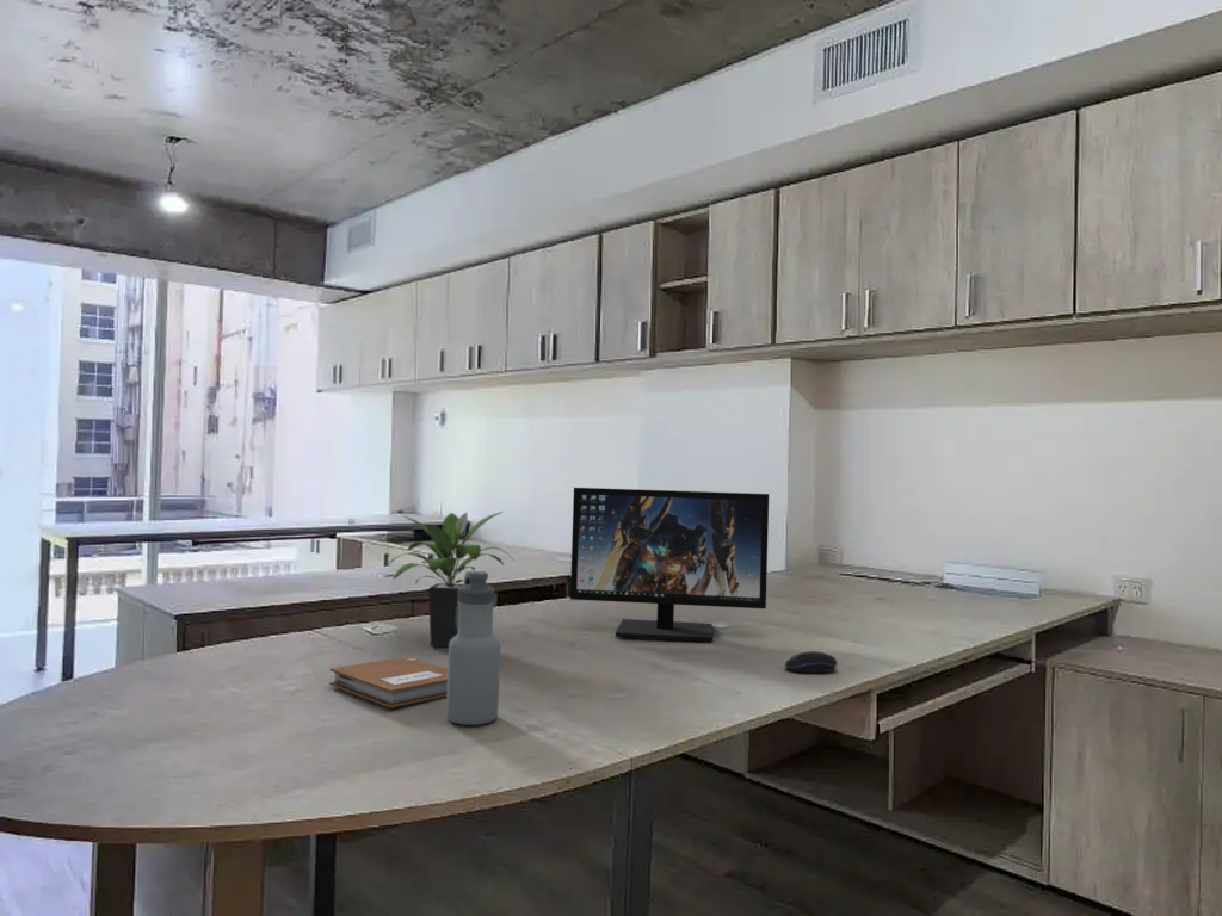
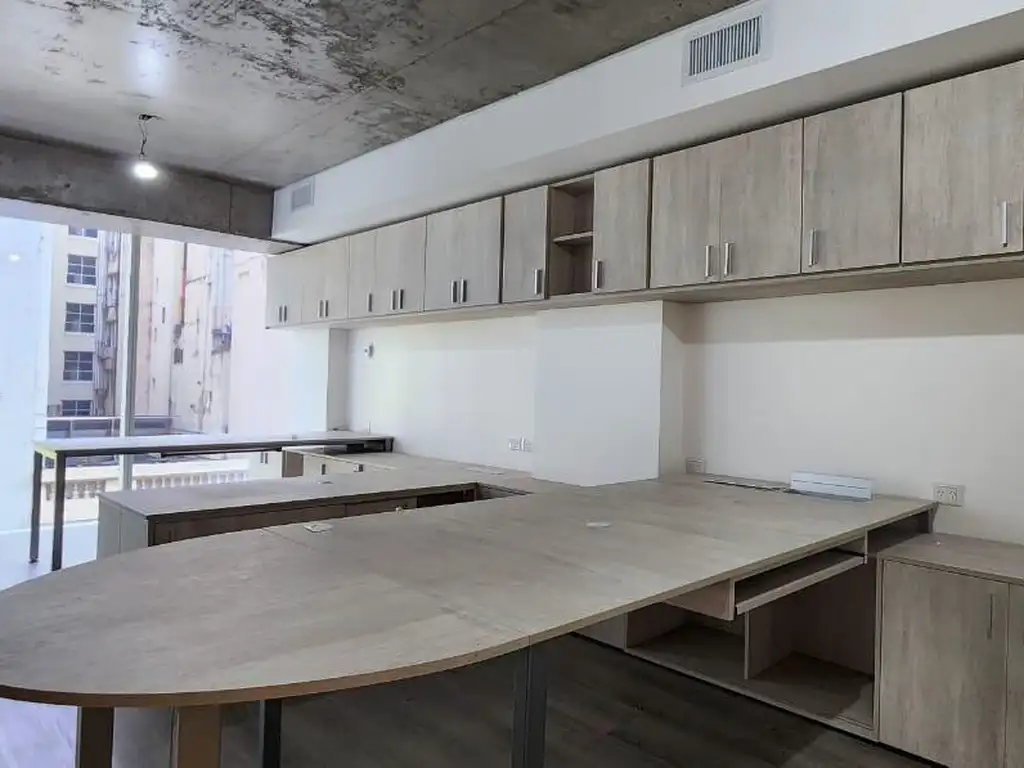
- water bottle [445,570,501,726]
- potted plant [385,510,514,648]
- computer mouse [784,650,839,674]
- notebook [328,656,448,708]
- computer monitor [569,487,770,643]
